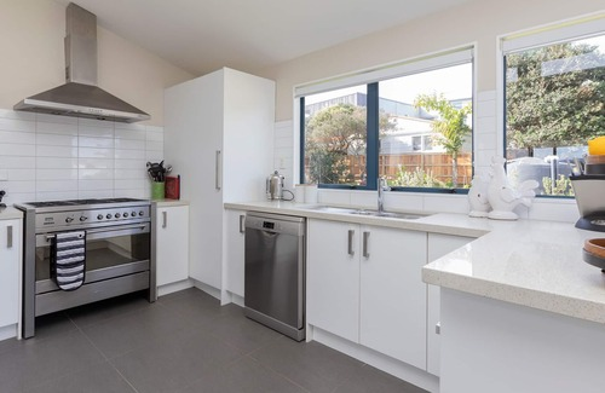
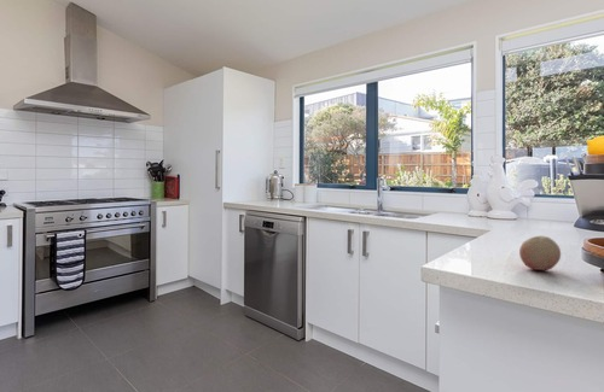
+ fruit [518,235,562,271]
